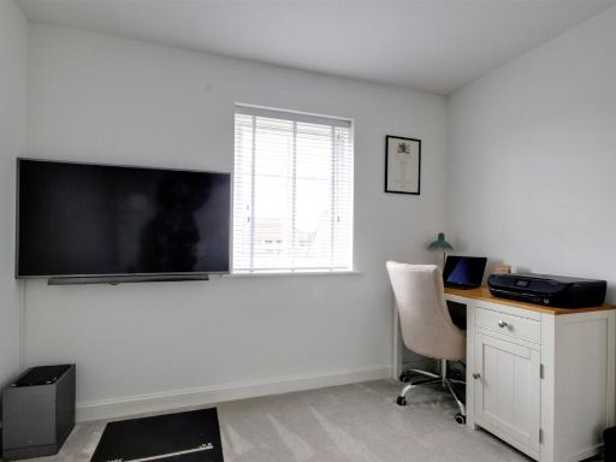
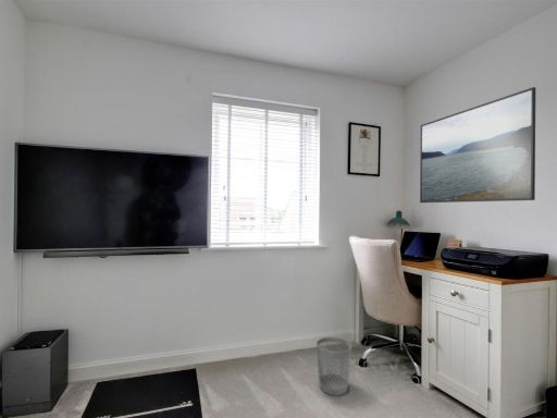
+ wastebasket [315,336,352,396]
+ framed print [419,86,536,204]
